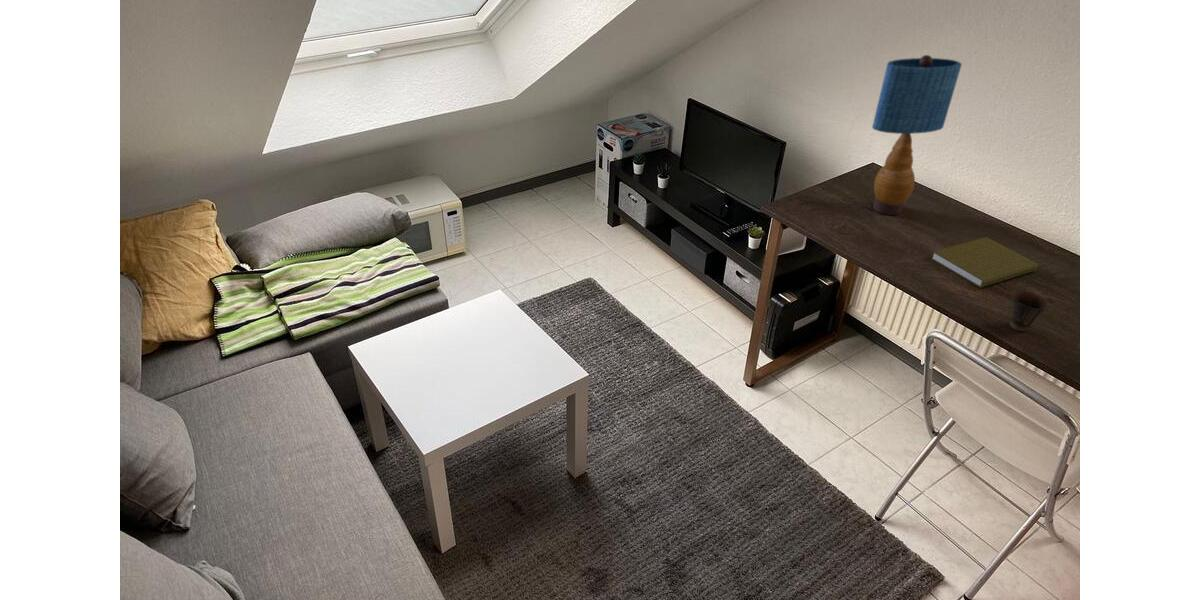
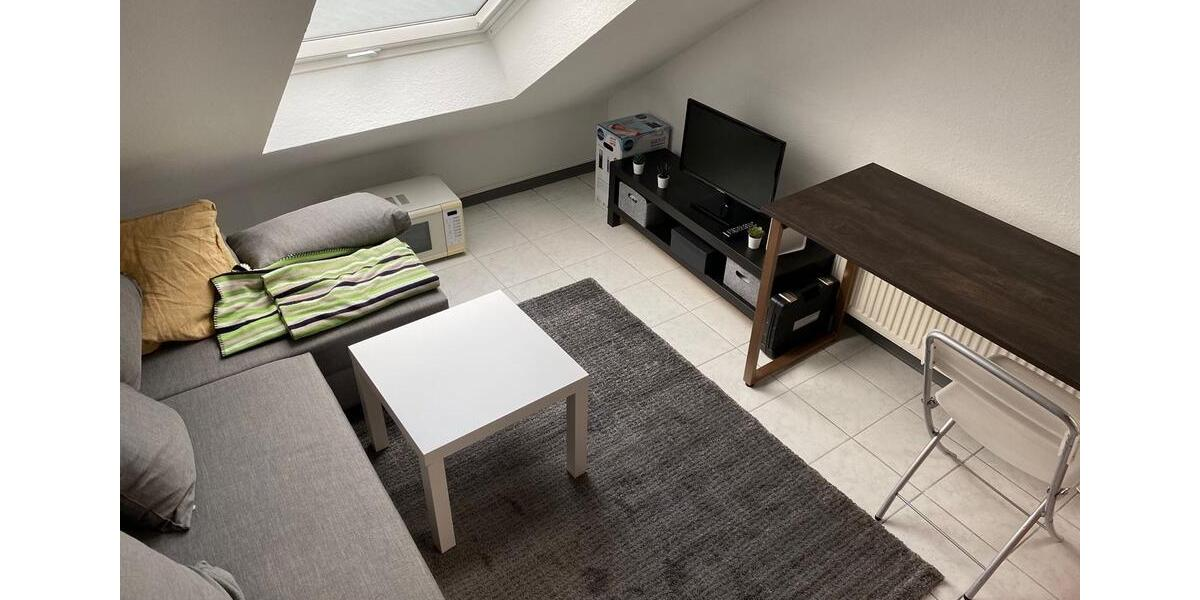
- table lamp [871,54,963,216]
- cup [1009,290,1049,332]
- book [930,236,1039,289]
